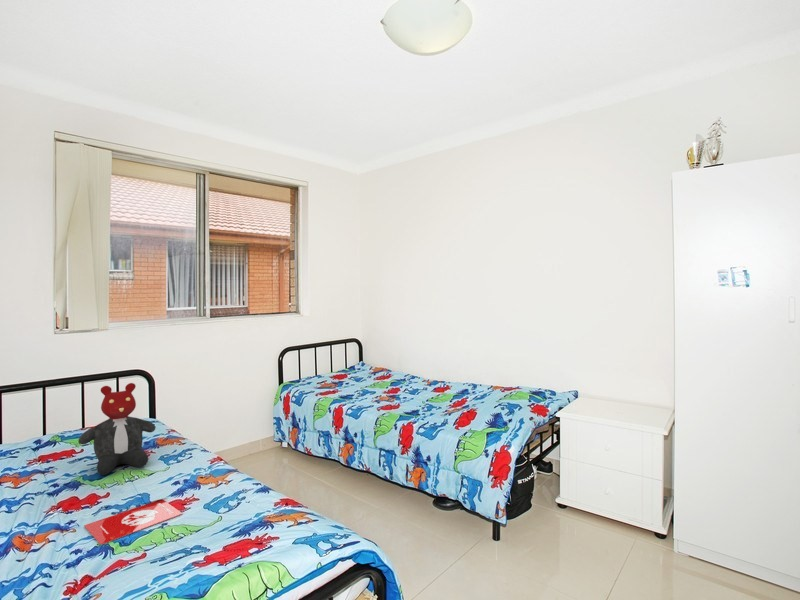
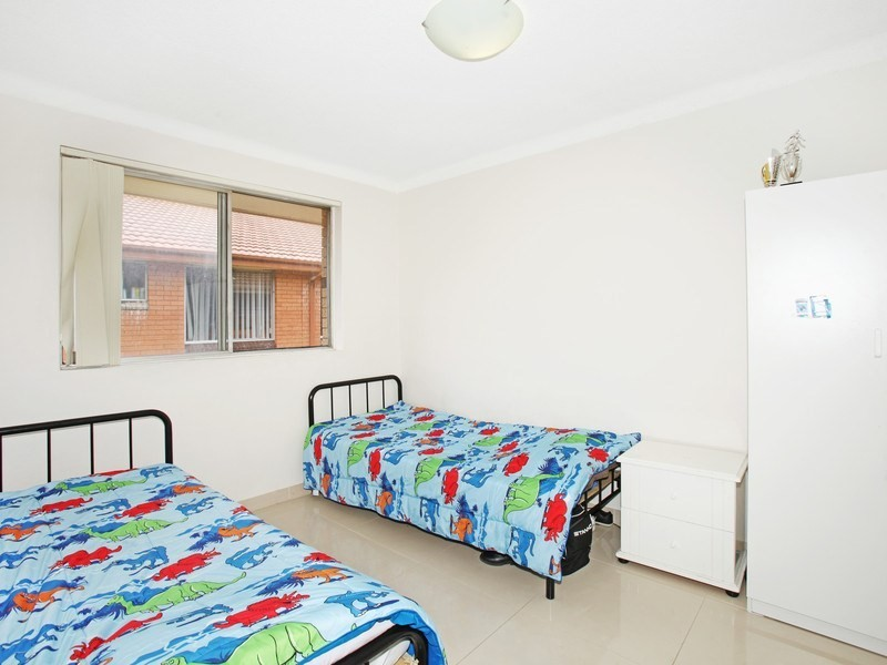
- book [83,498,183,546]
- teddy bear [77,382,156,476]
